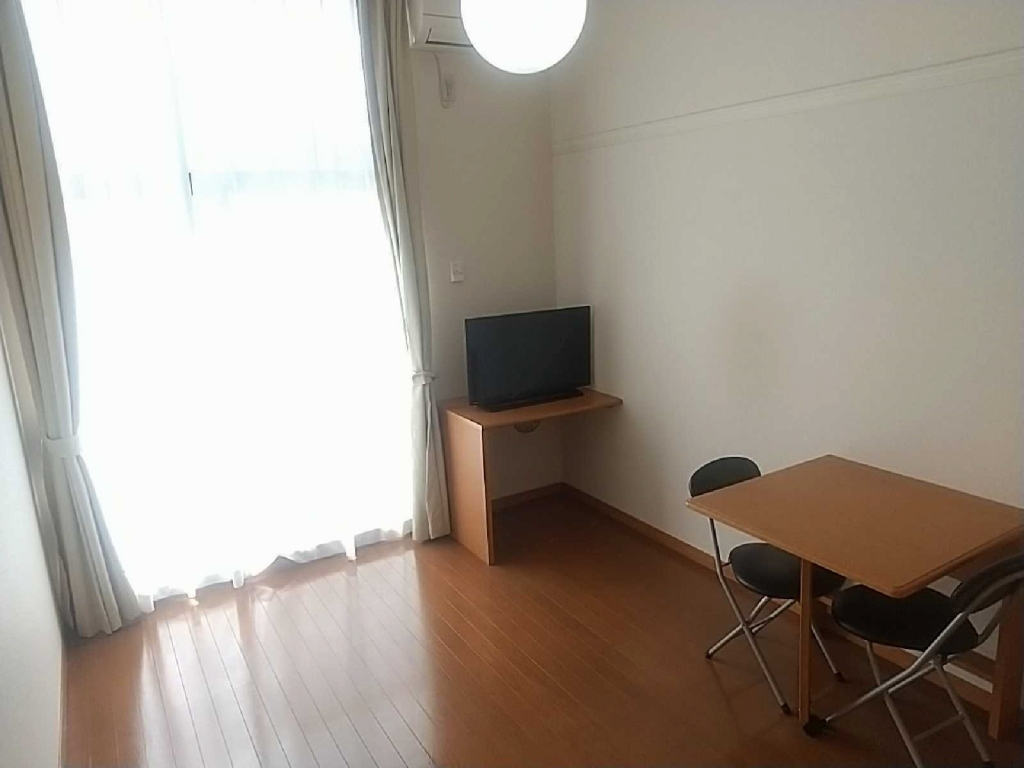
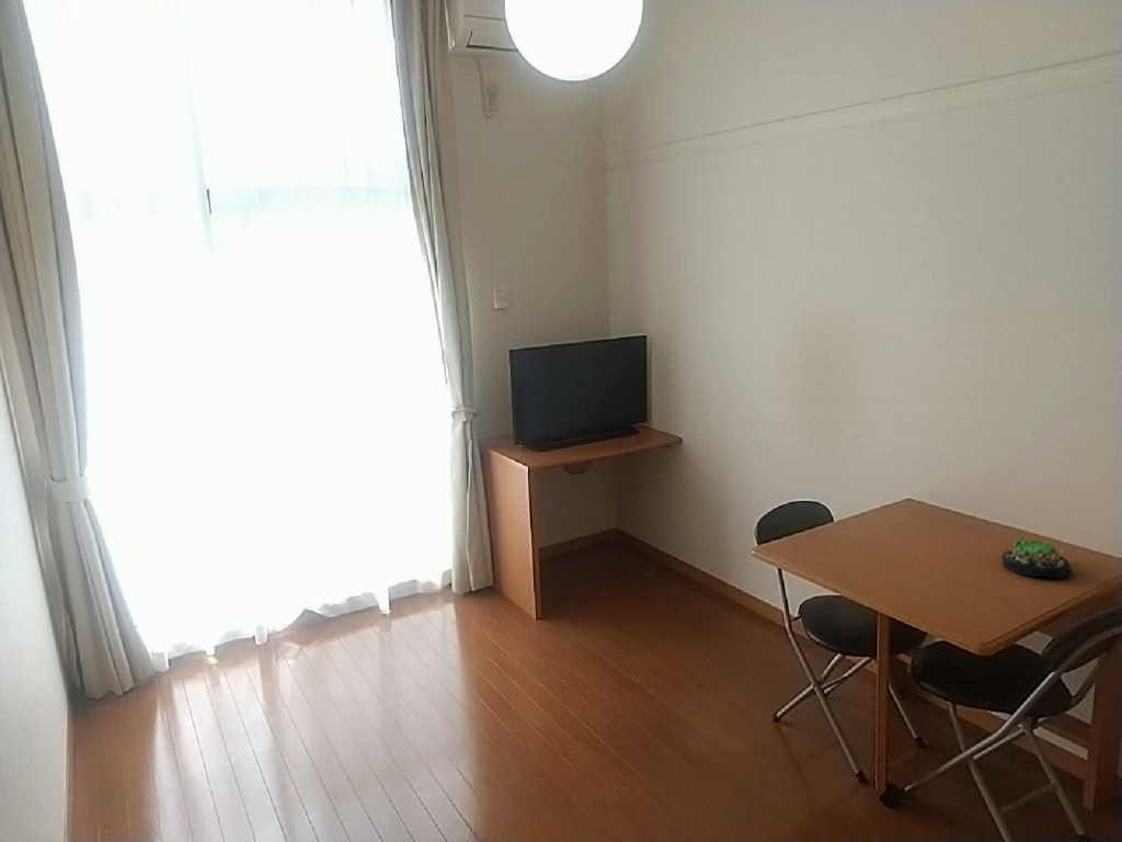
+ succulent plant [1000,536,1073,579]
